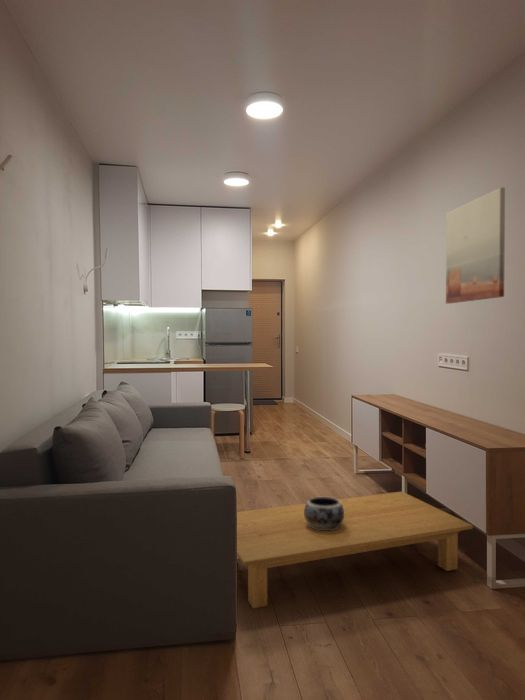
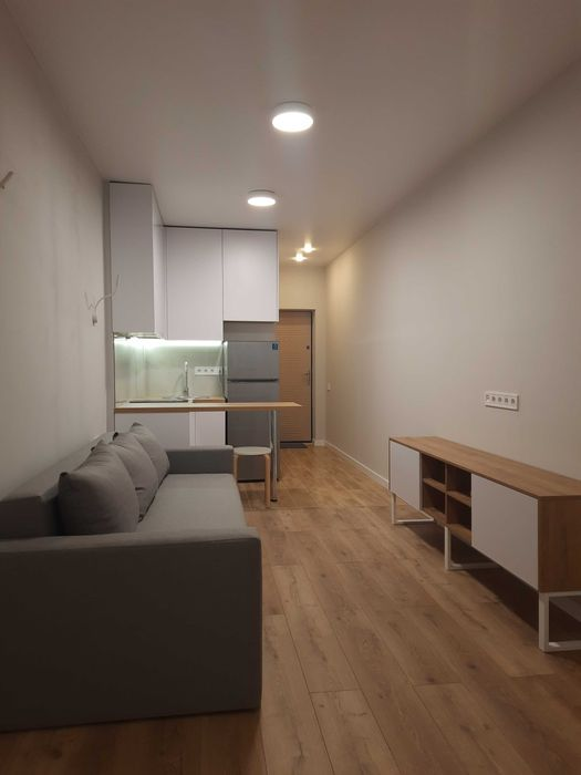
- decorative bowl [304,496,344,530]
- wall art [445,186,506,305]
- coffee table [236,490,474,609]
